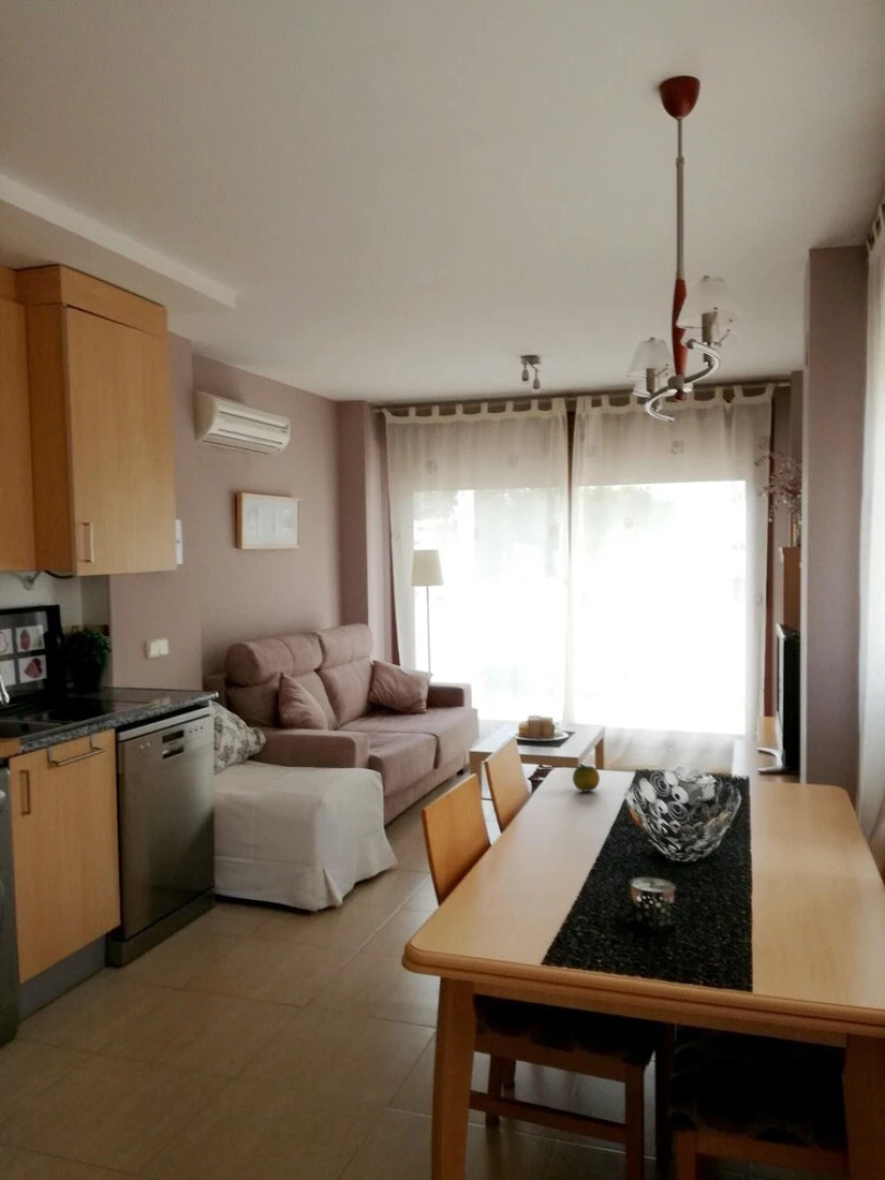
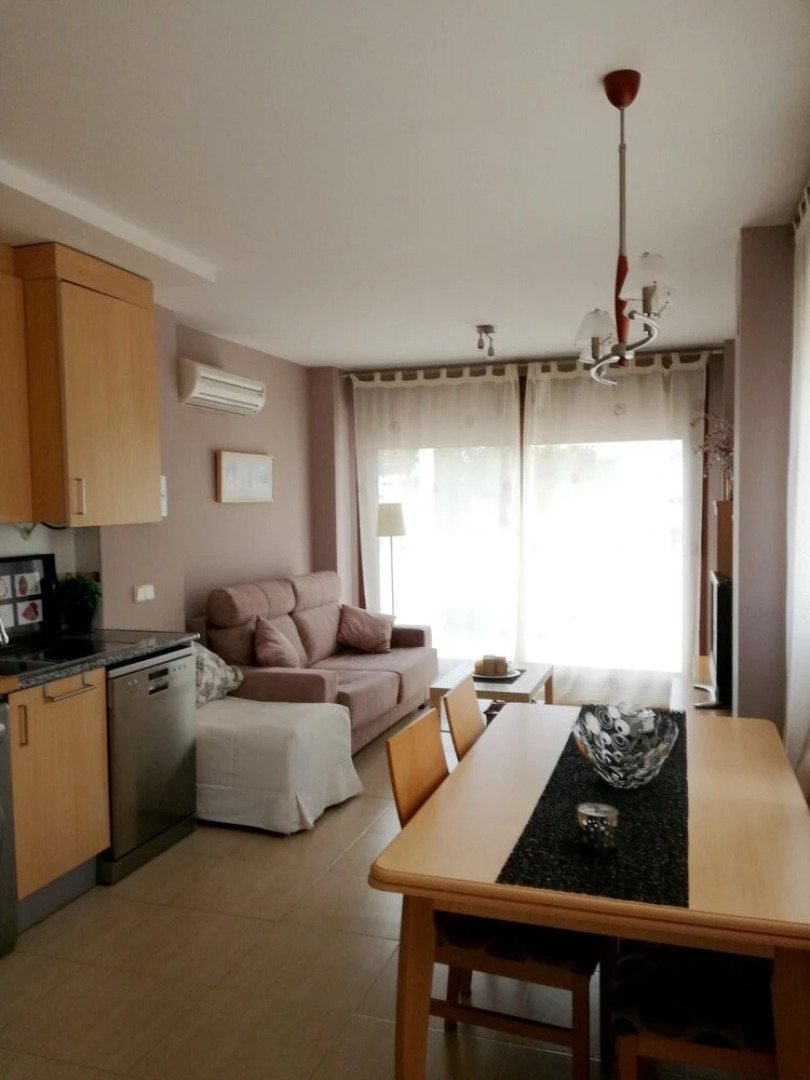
- fruit [571,765,601,792]
